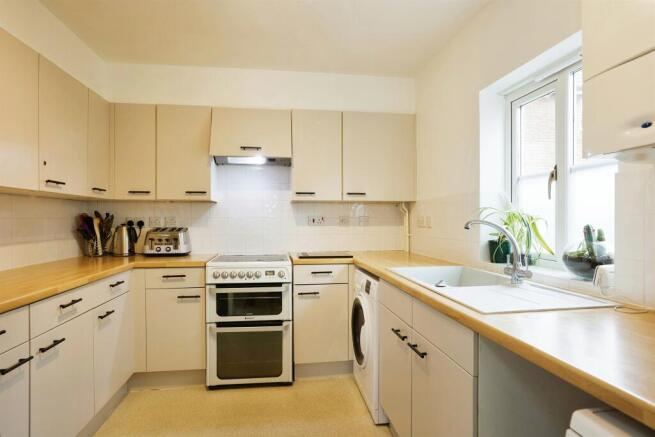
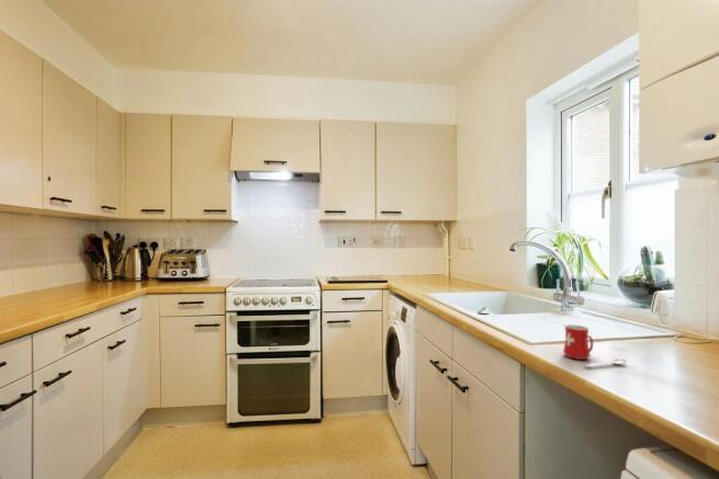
+ mug [562,323,627,367]
